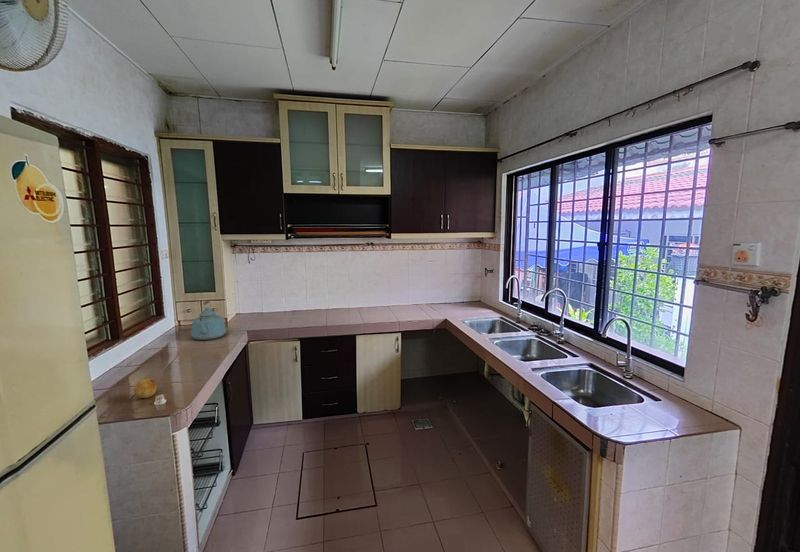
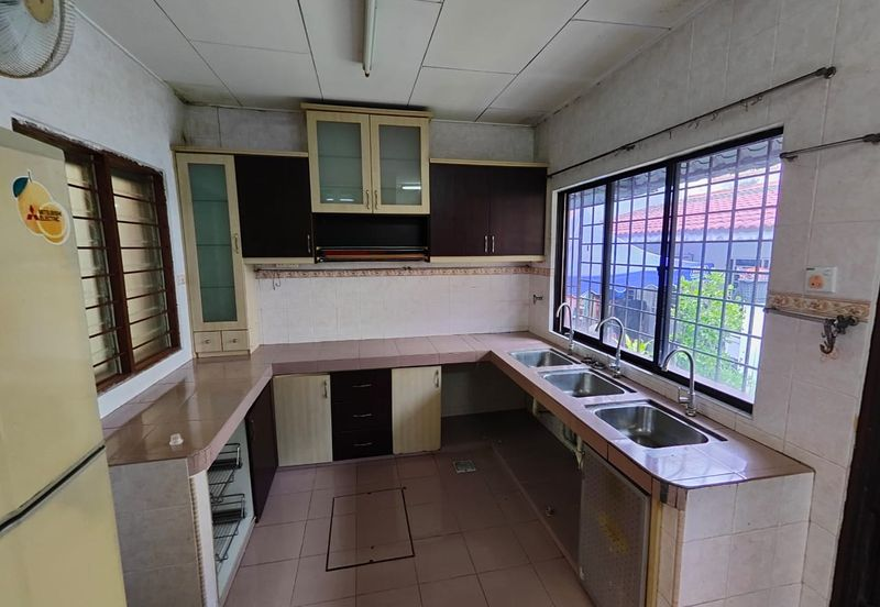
- fruit [133,378,157,399]
- kettle [190,299,227,341]
